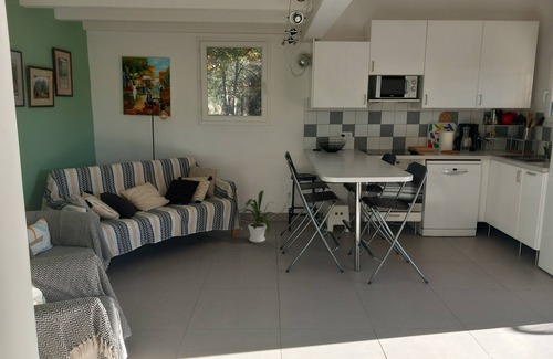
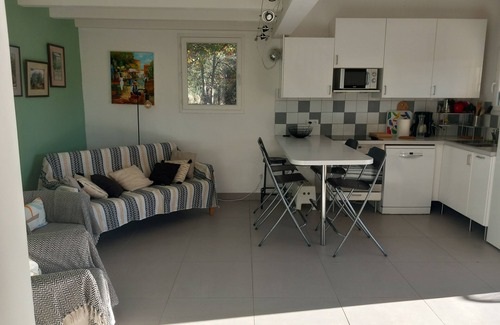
- house plant [238,189,279,243]
